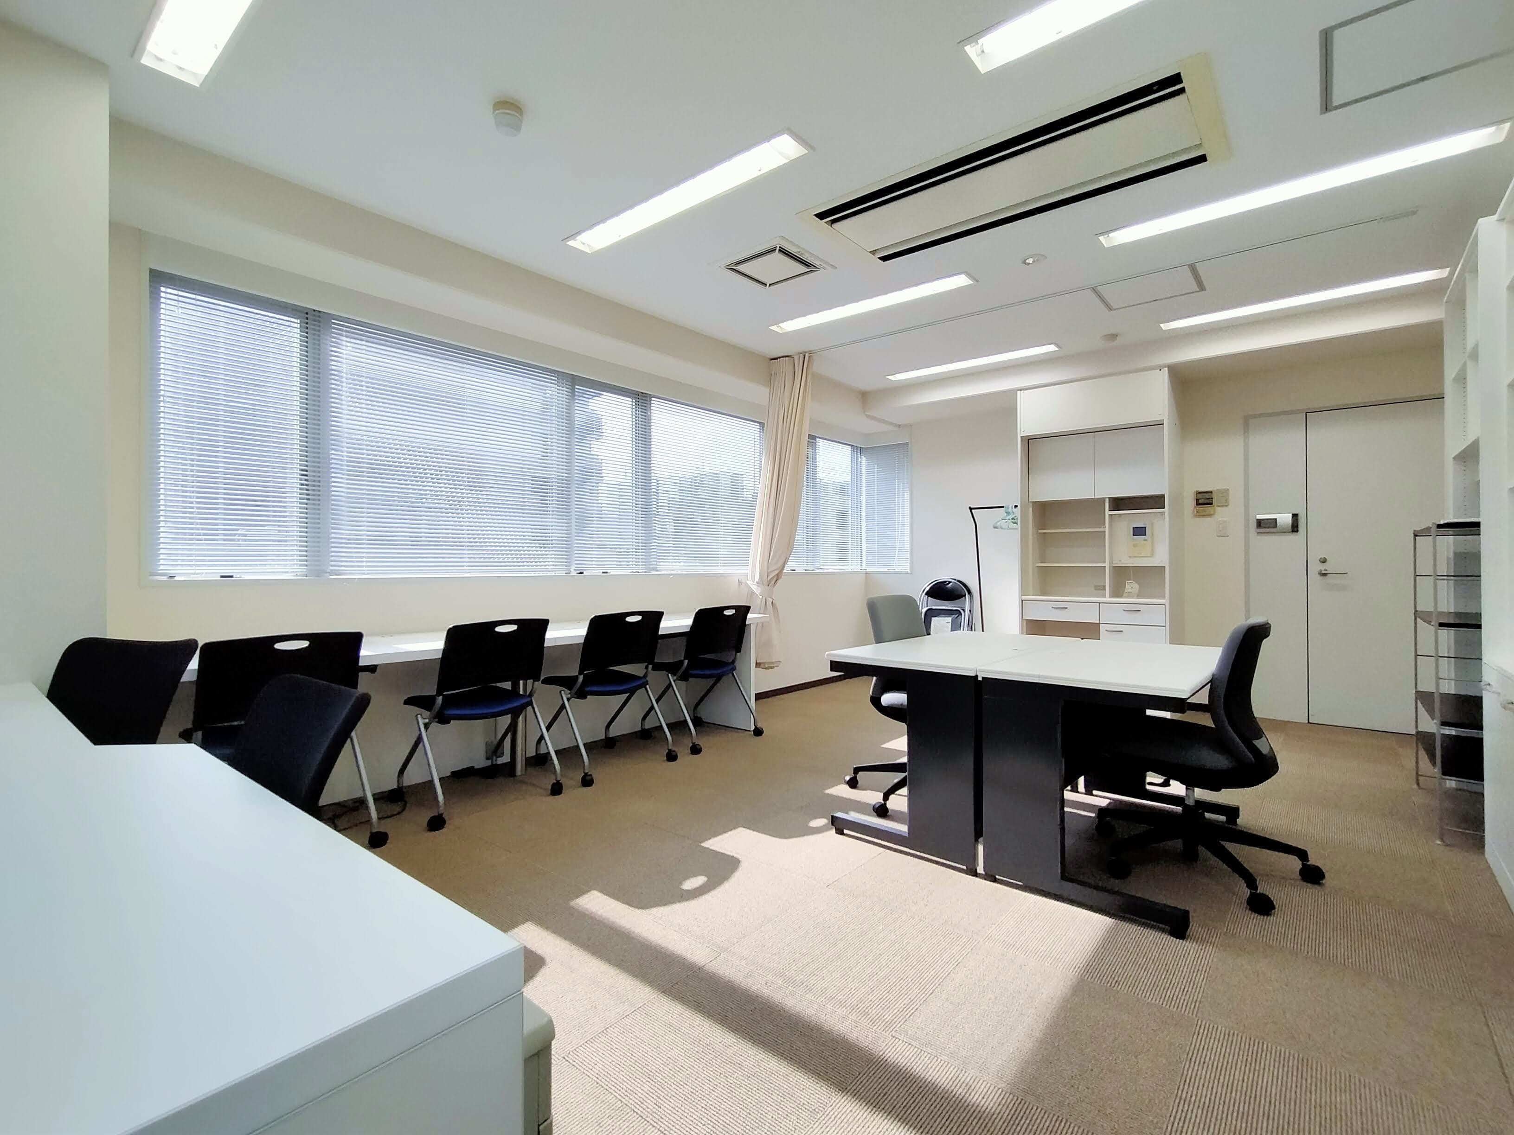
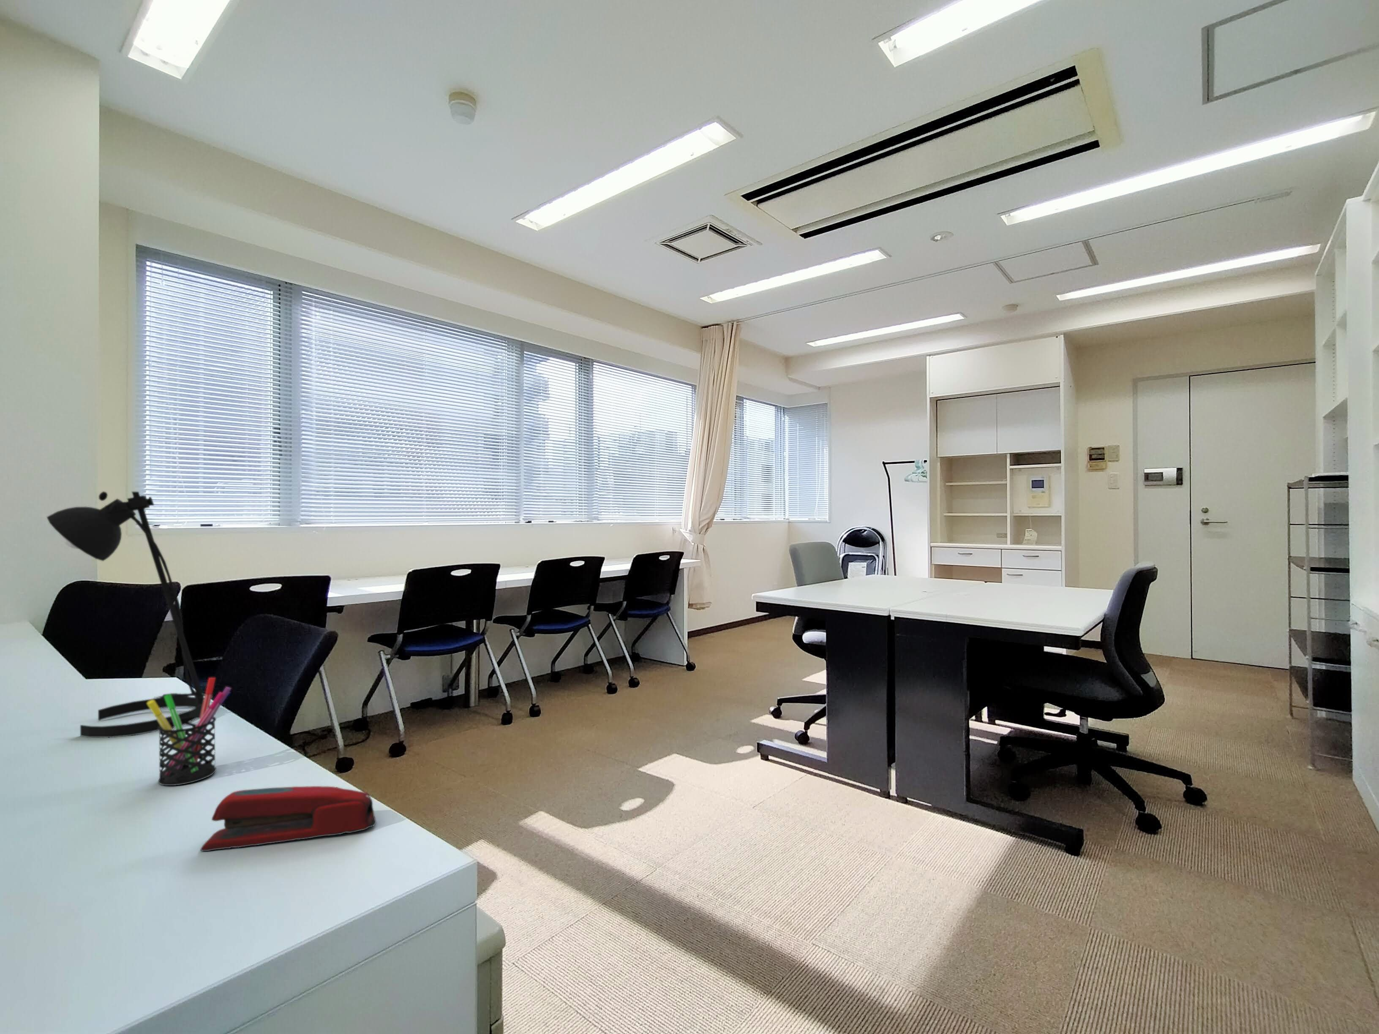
+ desk lamp [46,491,213,737]
+ pen holder [147,677,232,786]
+ stapler [200,785,377,852]
